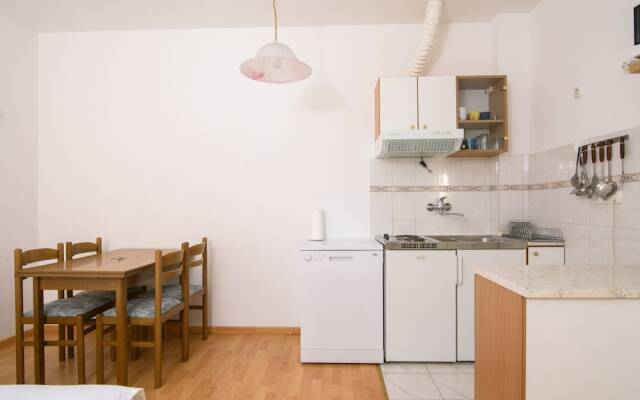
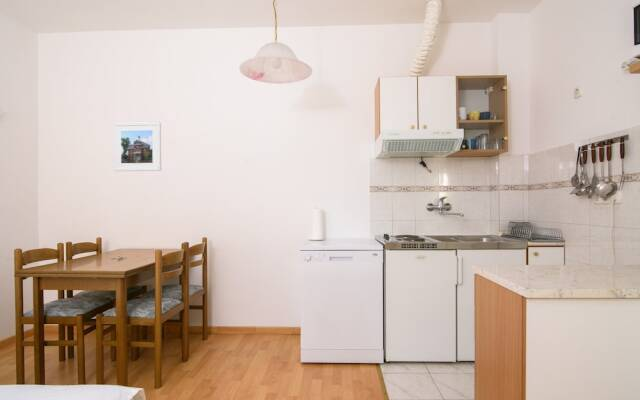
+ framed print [112,121,162,172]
